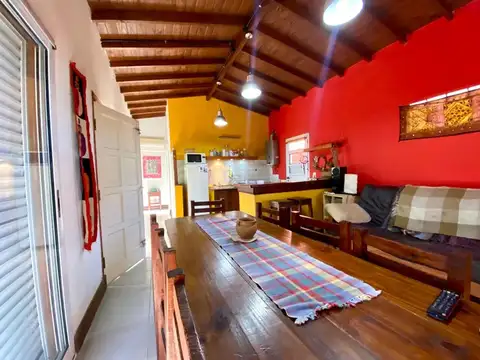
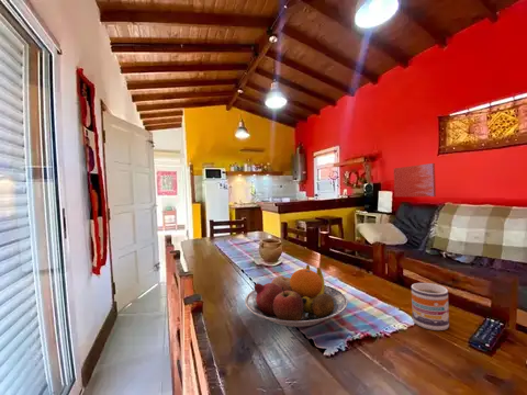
+ fruit bowl [244,263,349,328]
+ wall art [393,162,437,198]
+ mug [411,282,450,331]
